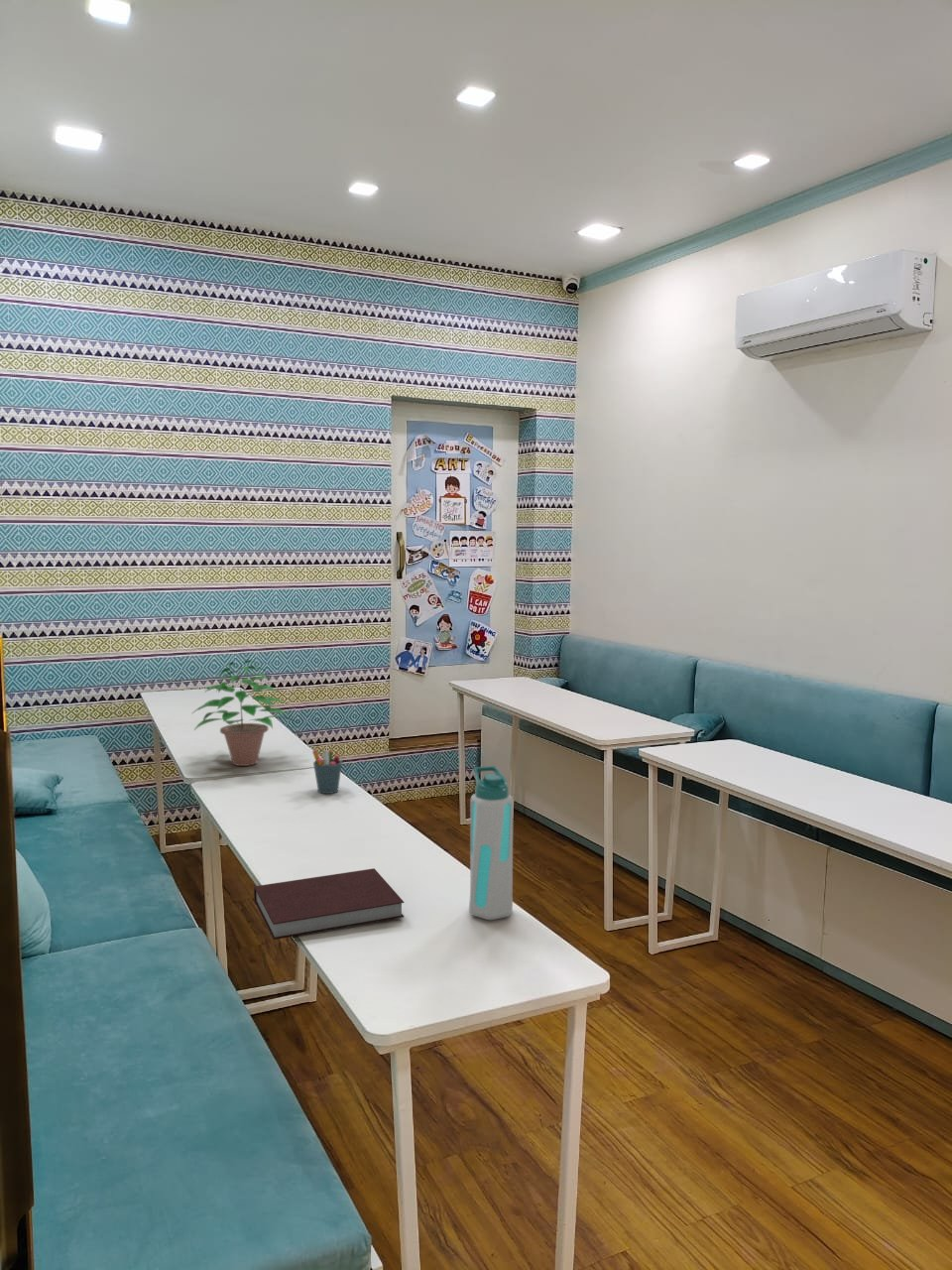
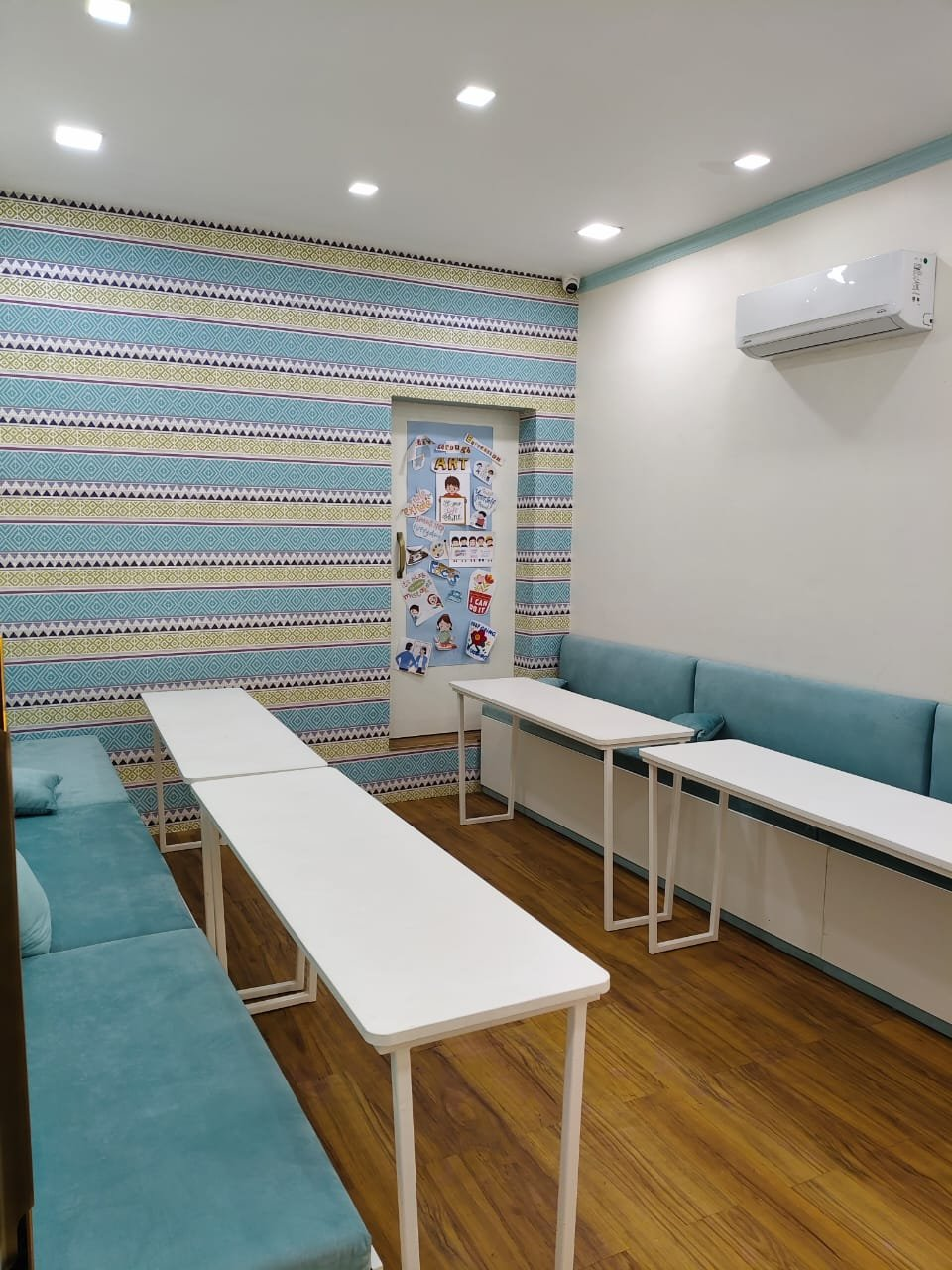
- pen holder [311,749,343,795]
- water bottle [468,765,515,921]
- potted plant [190,659,298,767]
- notebook [253,867,405,941]
